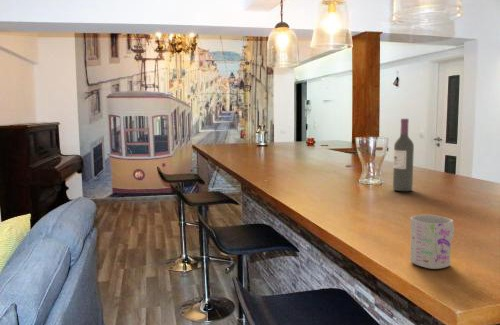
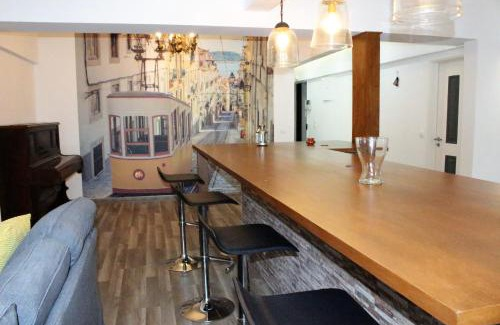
- mug [409,214,455,270]
- wine bottle [392,118,415,192]
